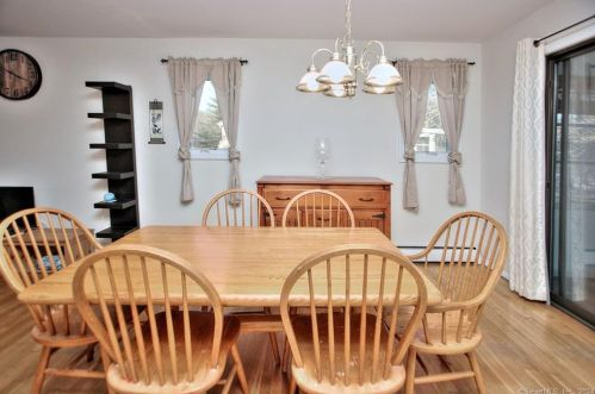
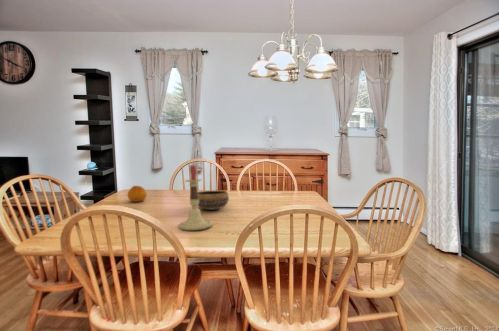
+ bowl [197,190,230,211]
+ candlestick [178,164,213,231]
+ fruit [127,185,148,203]
